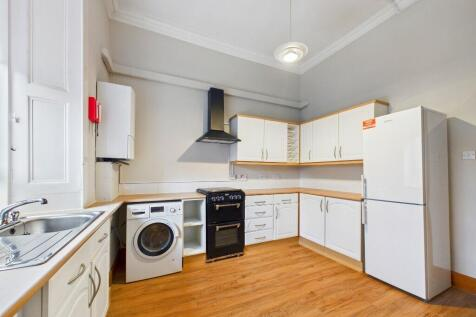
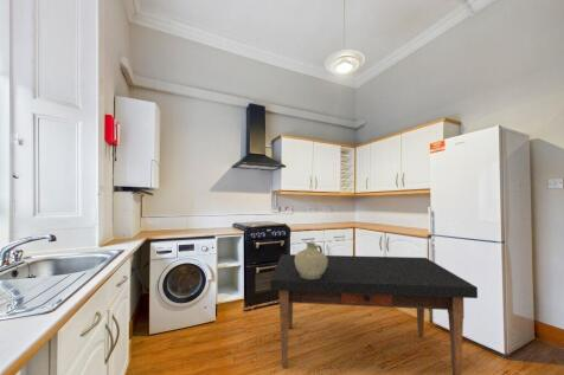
+ dining table [269,253,479,375]
+ ceramic jug [295,241,328,279]
